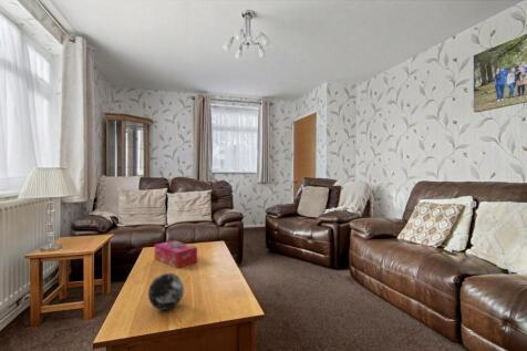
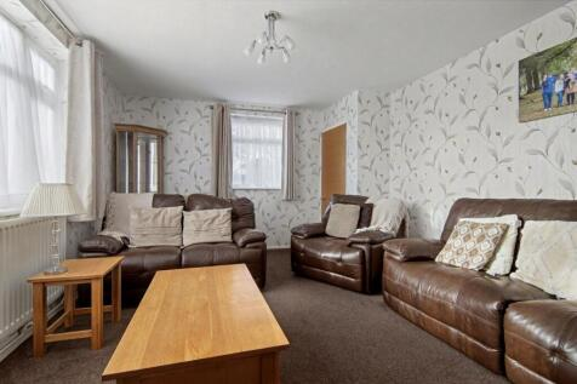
- decorative orb [147,272,185,311]
- tissue box [154,239,198,269]
